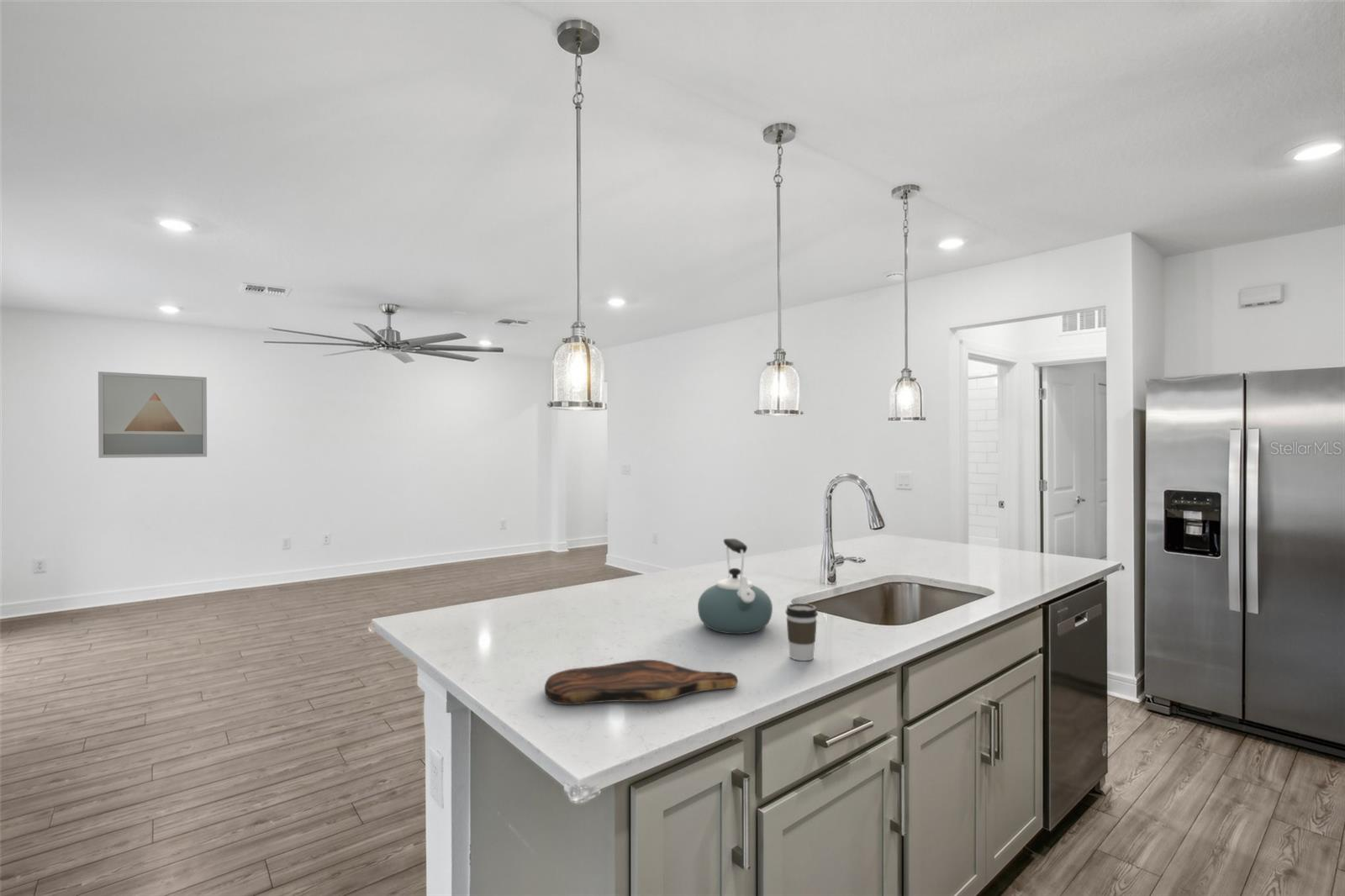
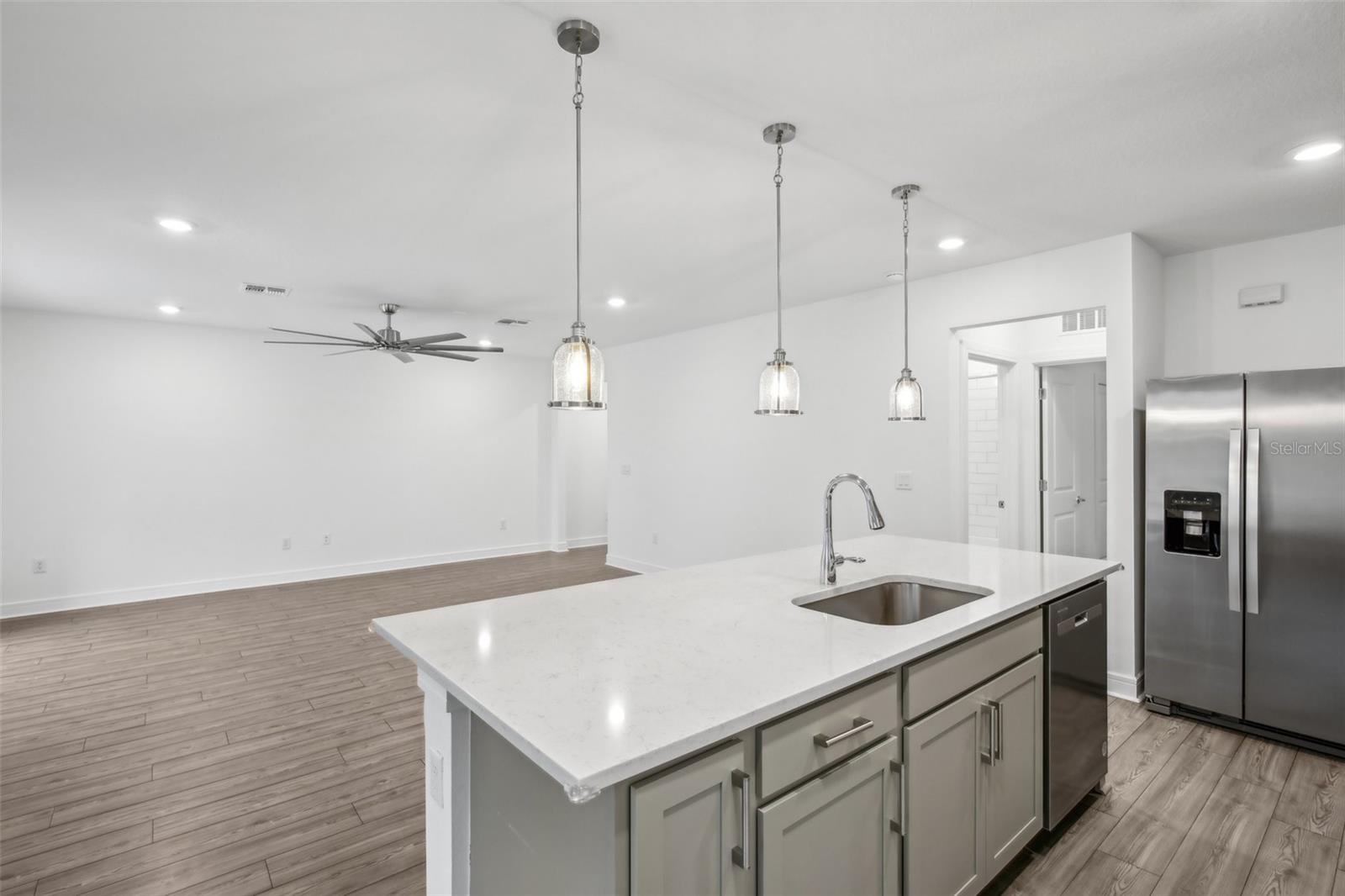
- cutting board [544,659,739,705]
- kettle [697,538,773,635]
- wall art [98,371,208,459]
- coffee cup [785,603,819,661]
